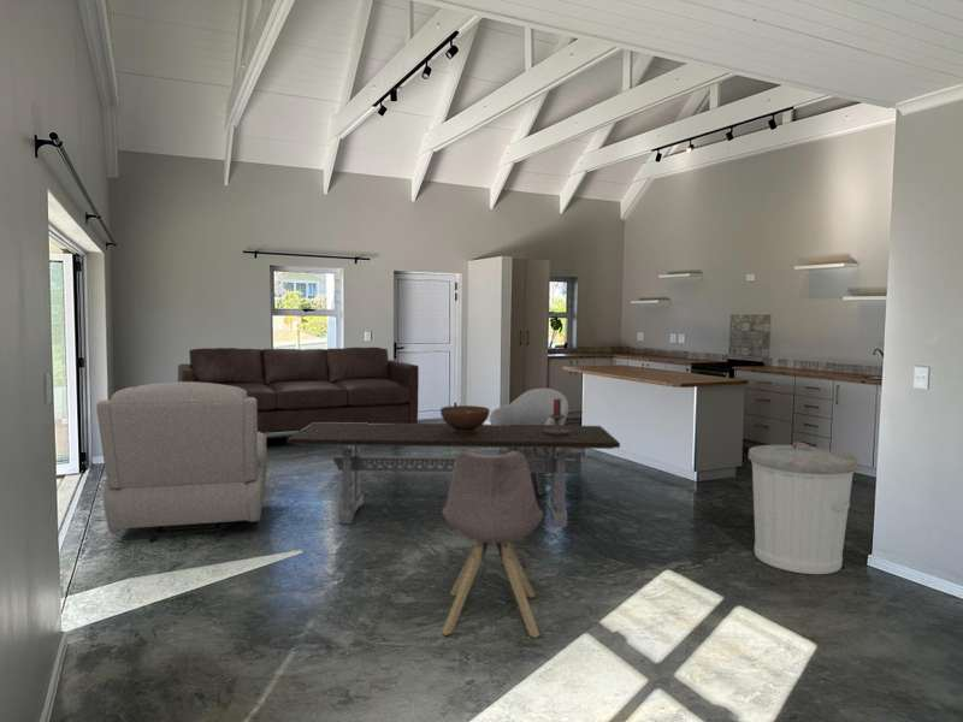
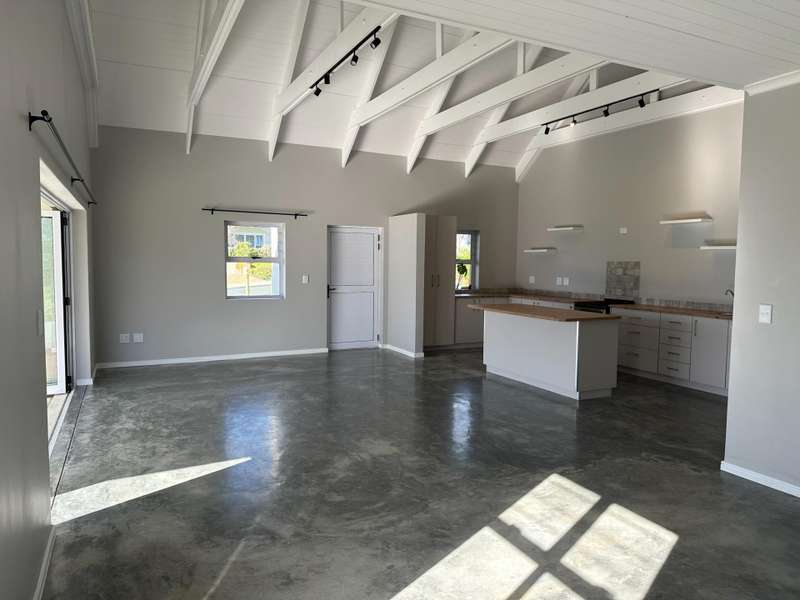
- chair [95,381,268,544]
- dining table [285,422,621,527]
- chair [489,387,569,496]
- candle holder [544,398,569,434]
- fruit bowl [439,404,491,433]
- trash can [746,442,859,575]
- sofa [177,347,420,434]
- chair [441,450,544,639]
